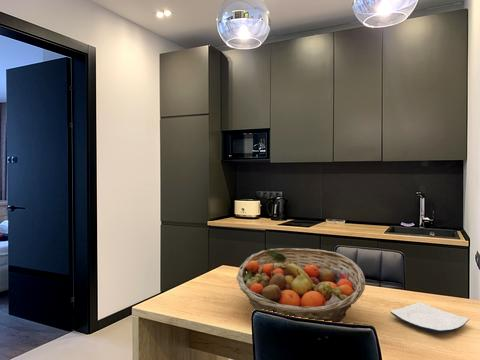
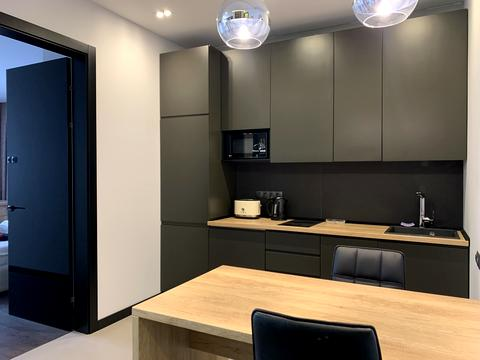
- plate [389,301,470,334]
- fruit basket [236,247,366,323]
